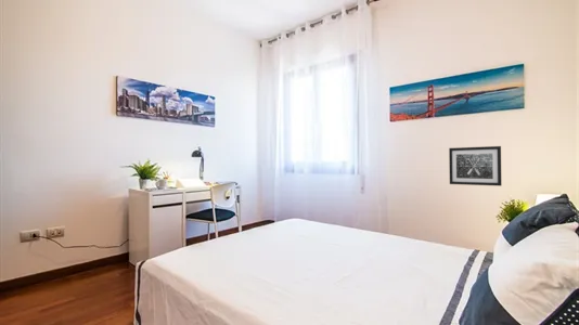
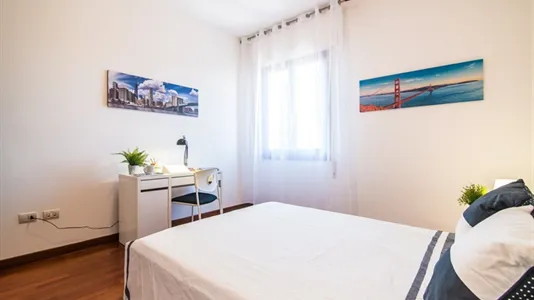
- wall art [448,145,502,187]
